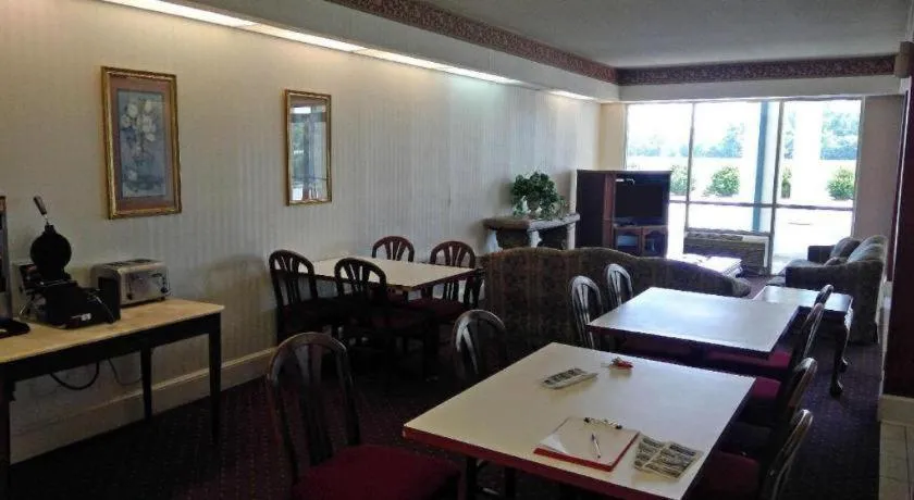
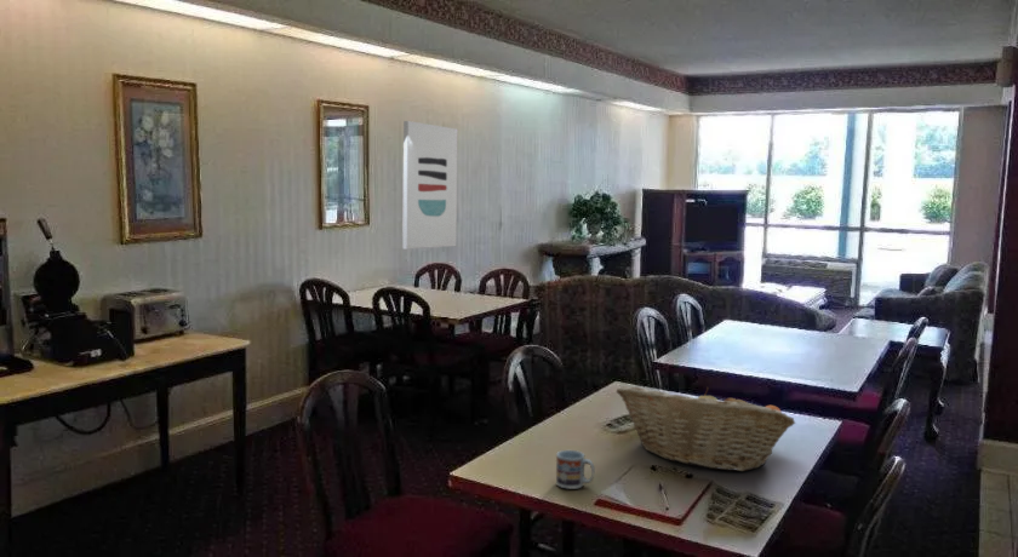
+ fruit basket [616,385,796,472]
+ cup [555,449,596,490]
+ wall art [401,120,459,251]
